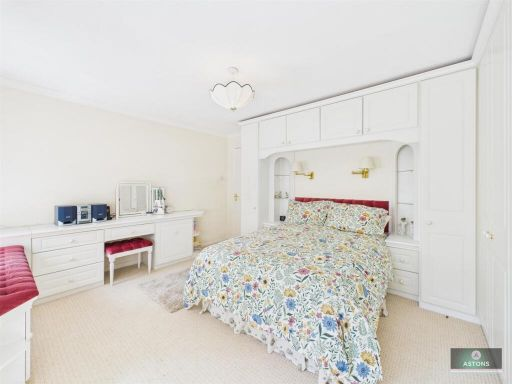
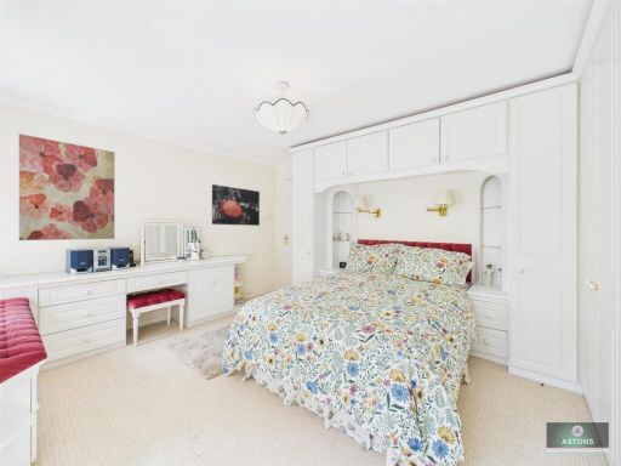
+ wall art [18,132,115,241]
+ wall art [211,183,261,227]
